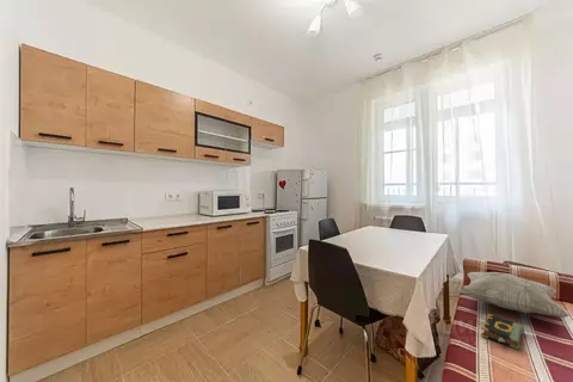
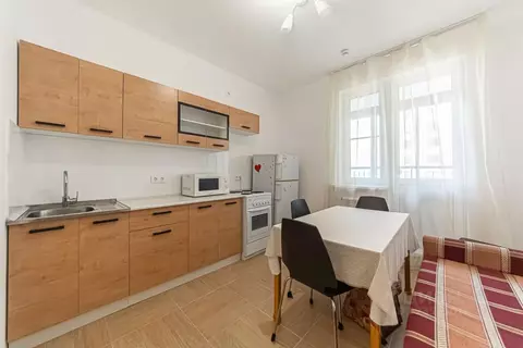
- decorative pillow [458,271,571,319]
- book [480,313,525,351]
